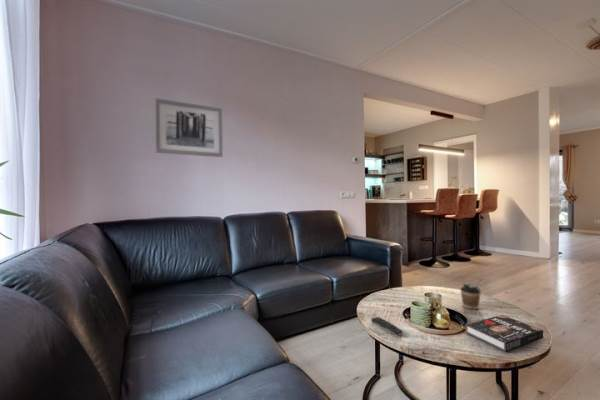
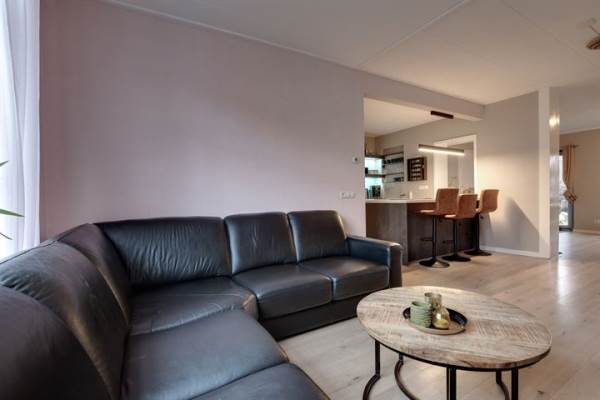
- book [465,314,544,353]
- wall art [155,97,224,158]
- coffee cup [459,282,482,311]
- remote control [370,316,404,337]
